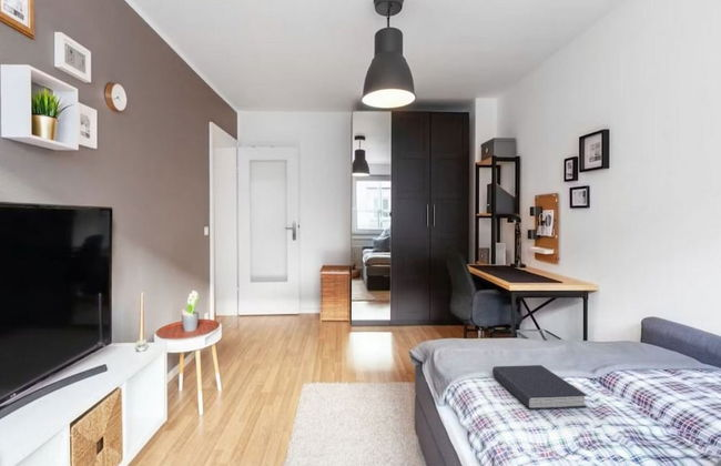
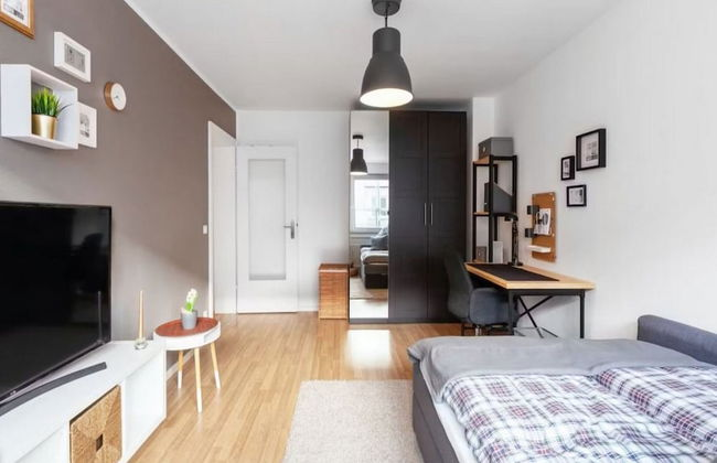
- book [491,364,588,411]
